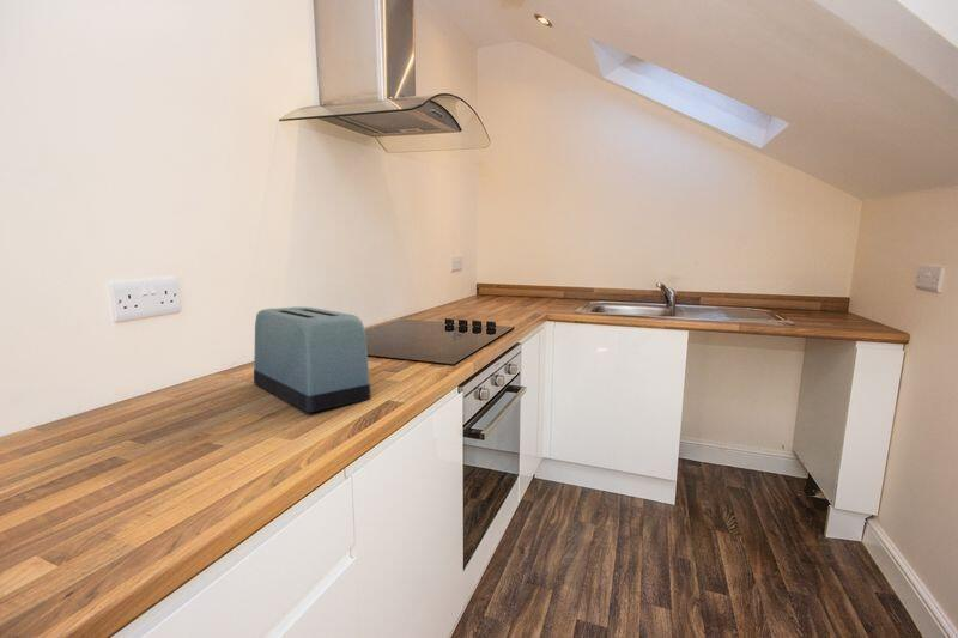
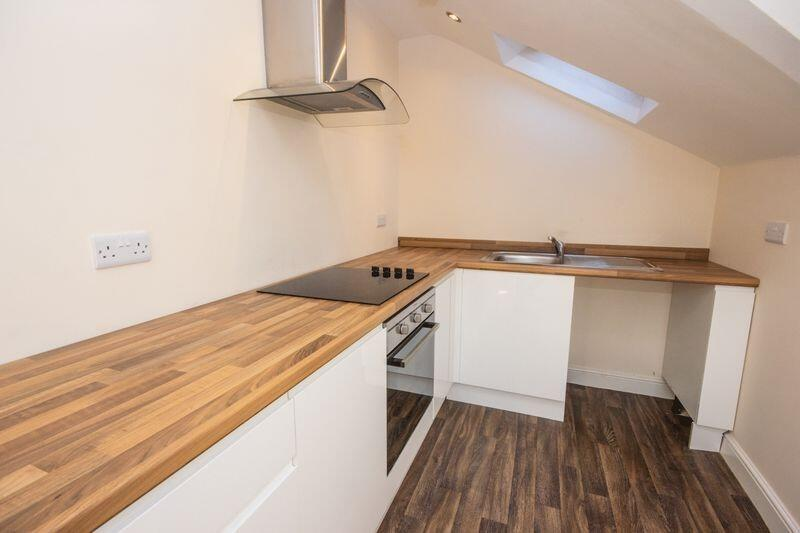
- toaster [253,306,372,413]
